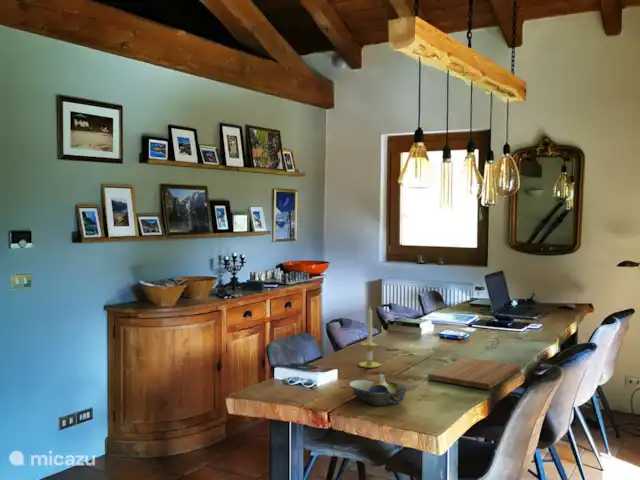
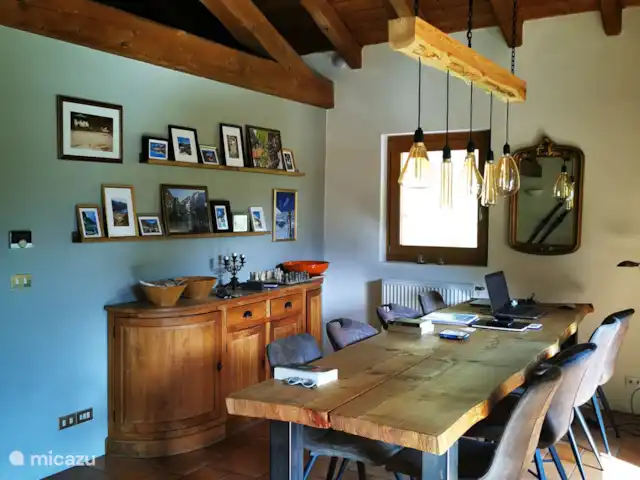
- cutting board [427,356,521,390]
- decorative bowl [348,372,412,406]
- candle [357,306,381,369]
